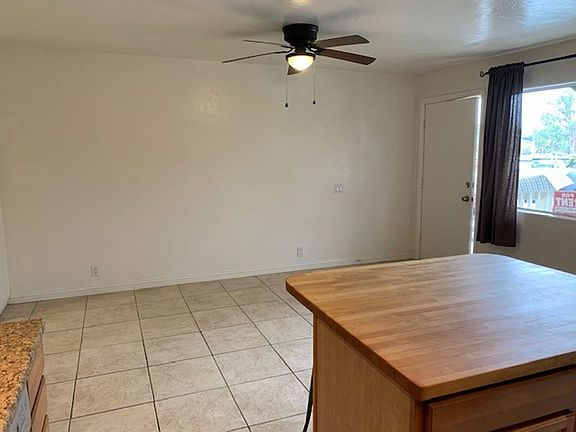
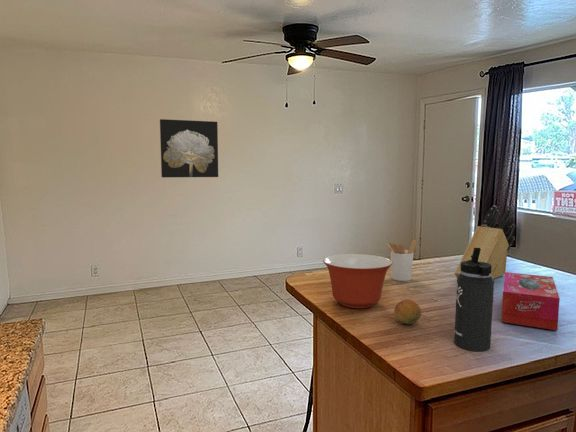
+ fruit [393,298,422,325]
+ tissue box [500,271,561,331]
+ utensil holder [386,239,418,282]
+ thermos bottle [453,248,495,352]
+ wall art [159,118,219,178]
+ mixing bowl [322,253,392,309]
+ knife block [454,205,516,280]
